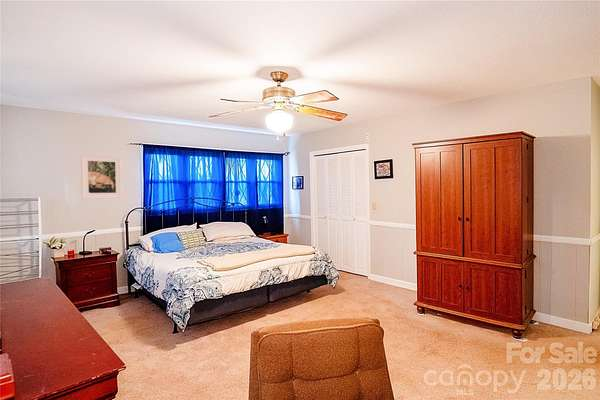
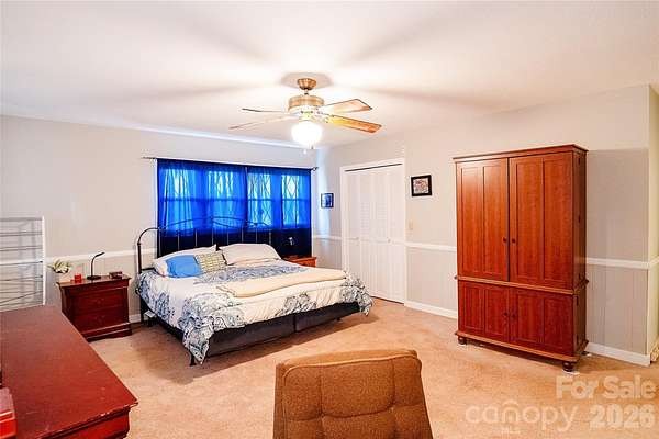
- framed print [80,154,123,200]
